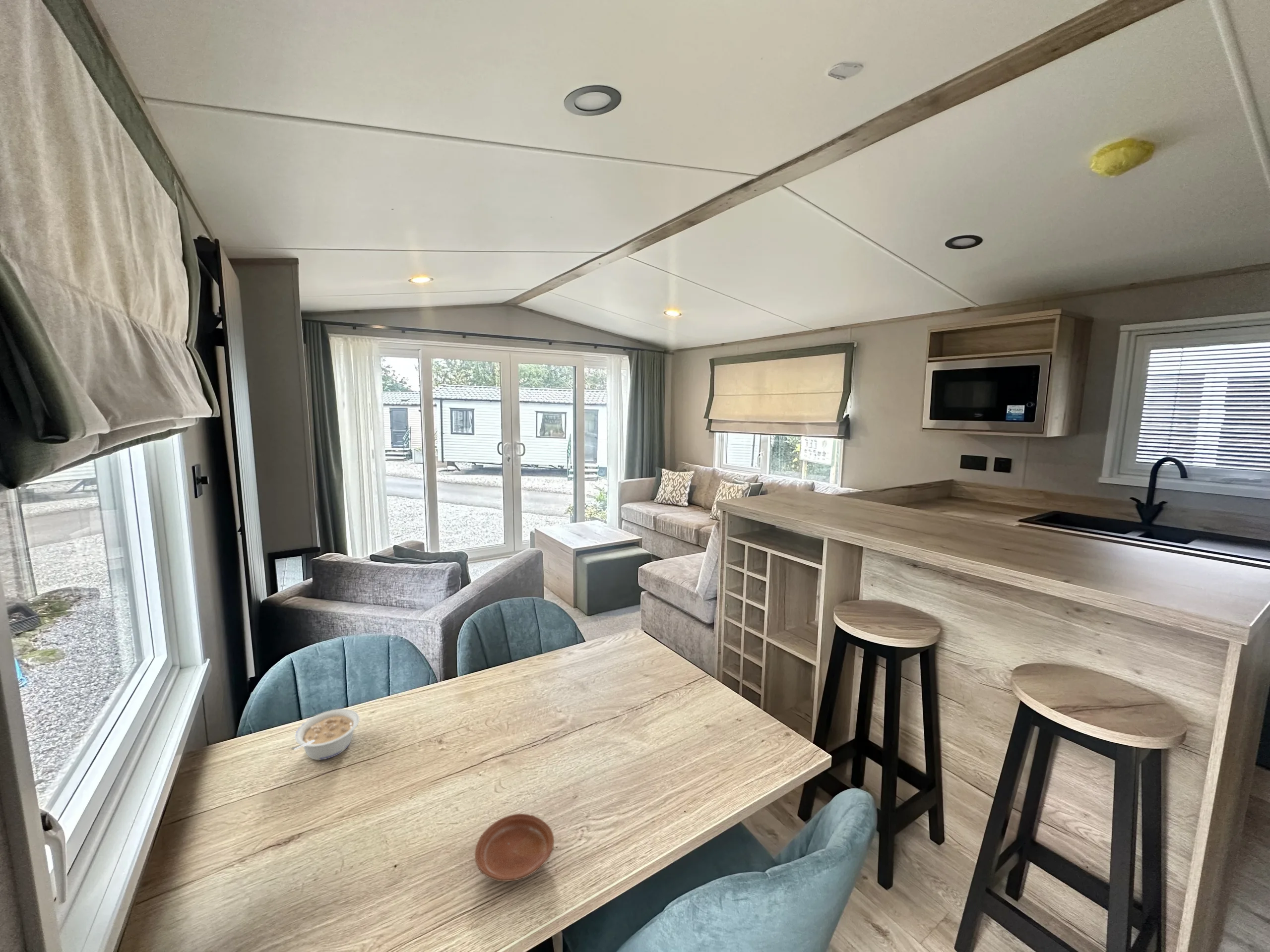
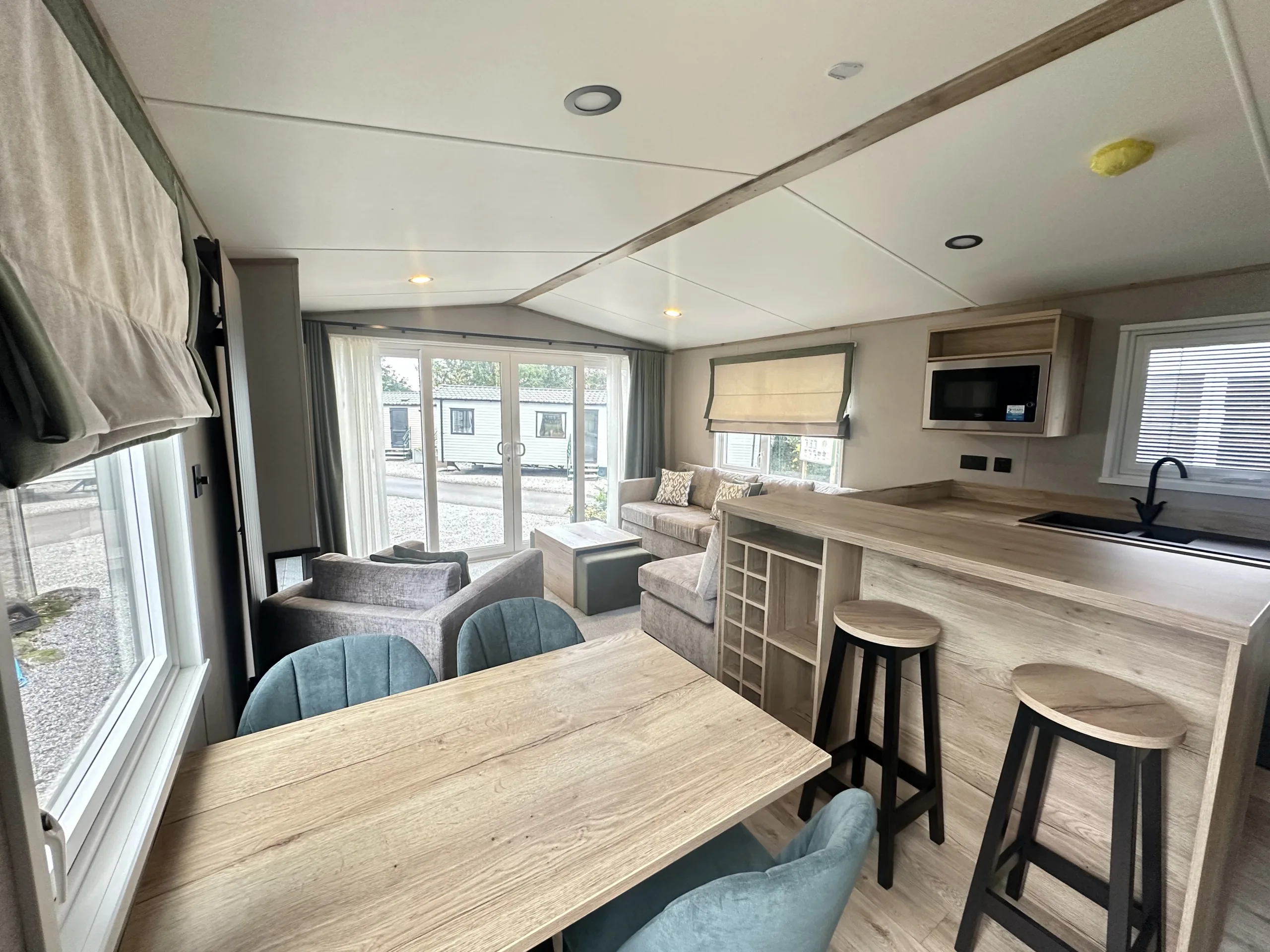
- legume [290,709,360,761]
- plate [474,813,555,882]
